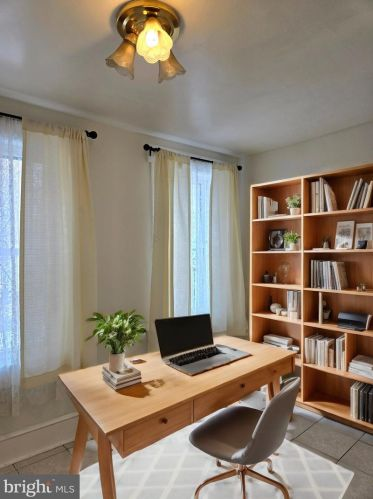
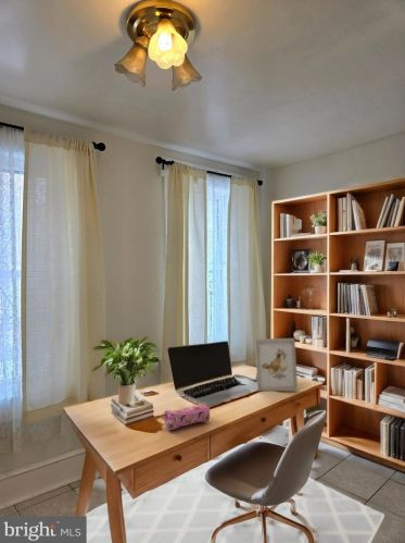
+ picture frame [254,337,299,392]
+ pencil case [163,402,212,431]
